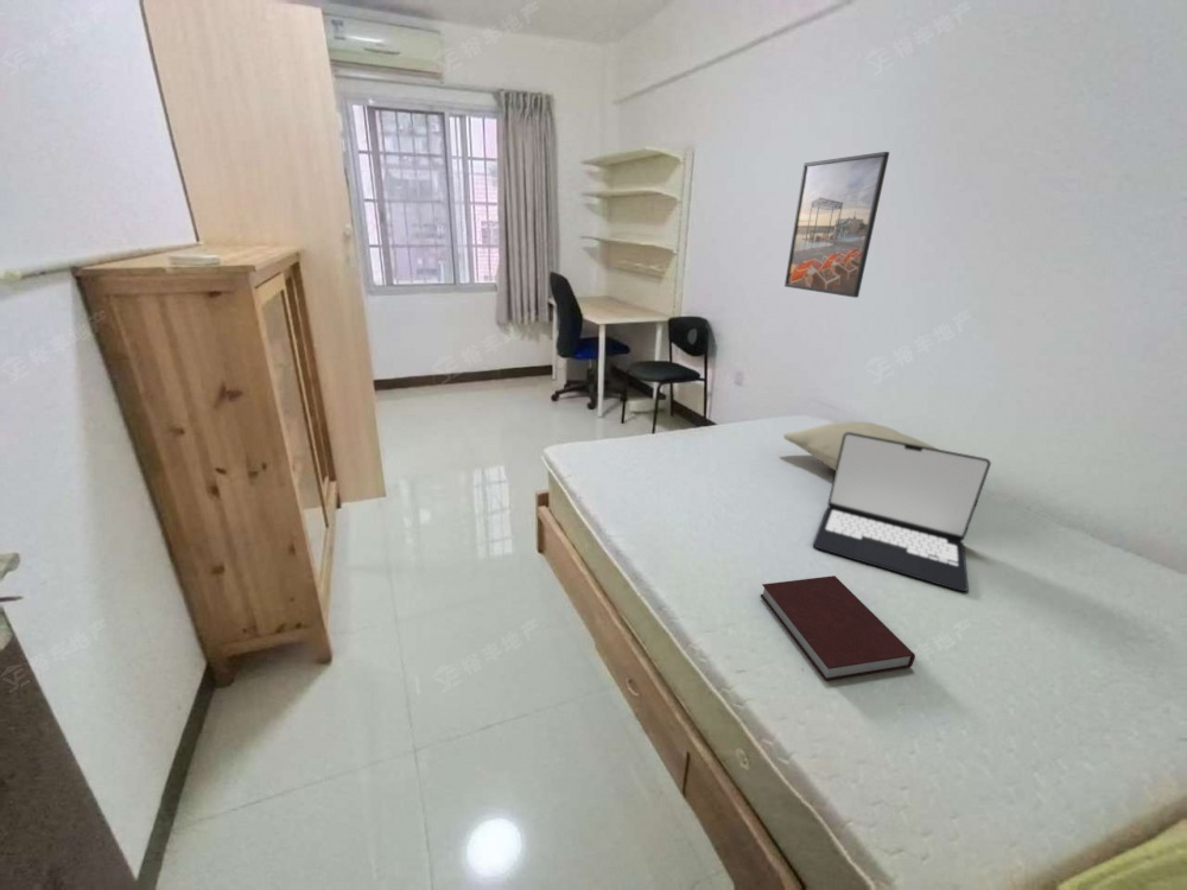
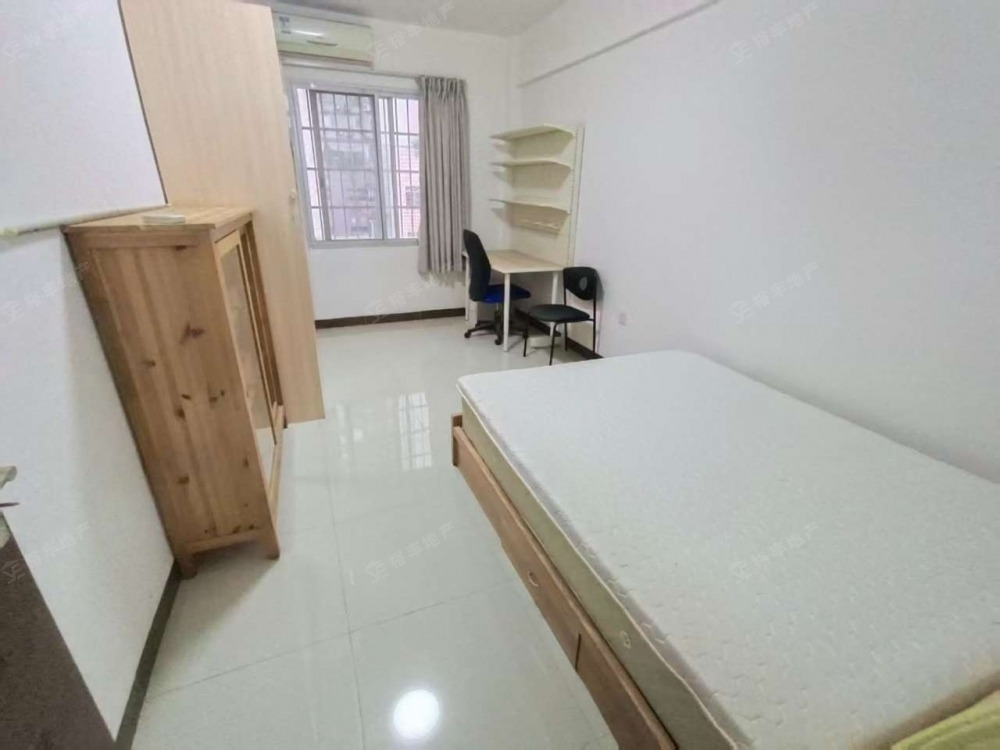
- notebook [760,574,916,681]
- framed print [783,151,890,299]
- laptop [812,432,992,592]
- pillow [782,420,940,472]
